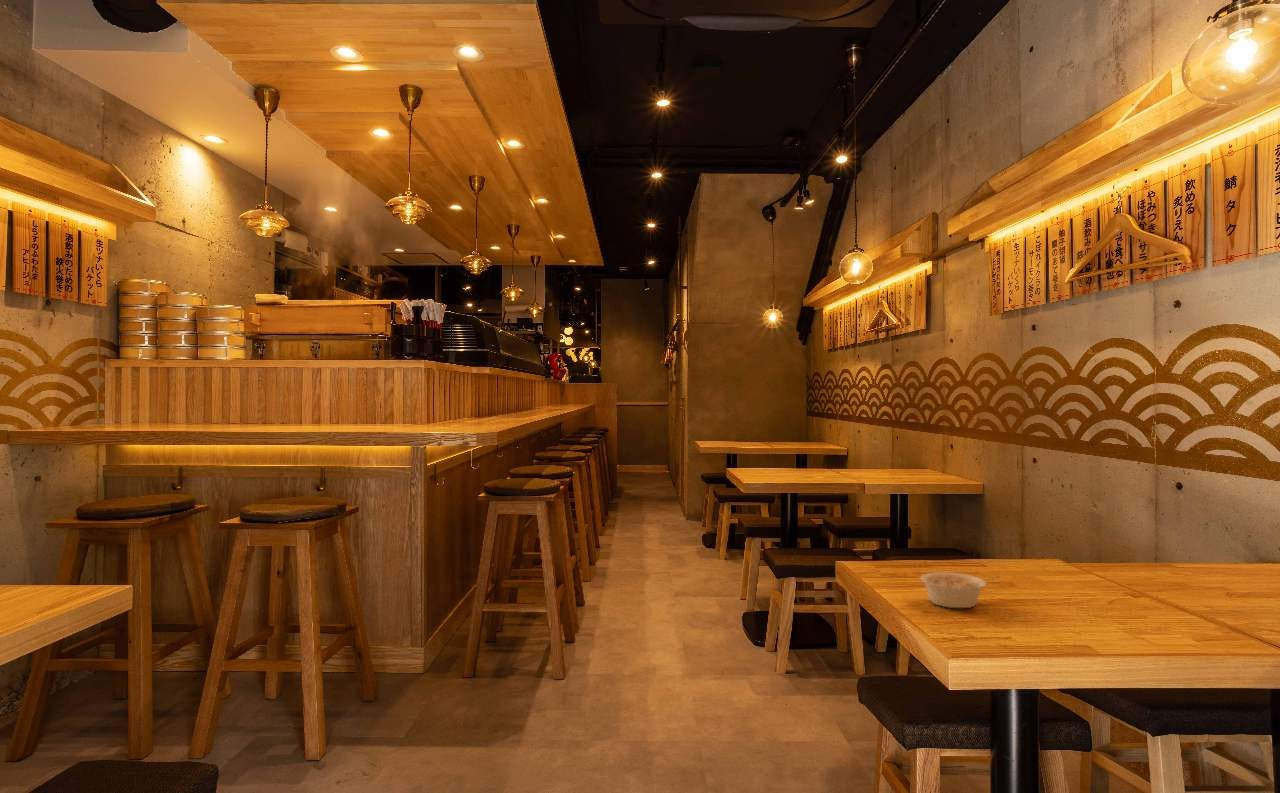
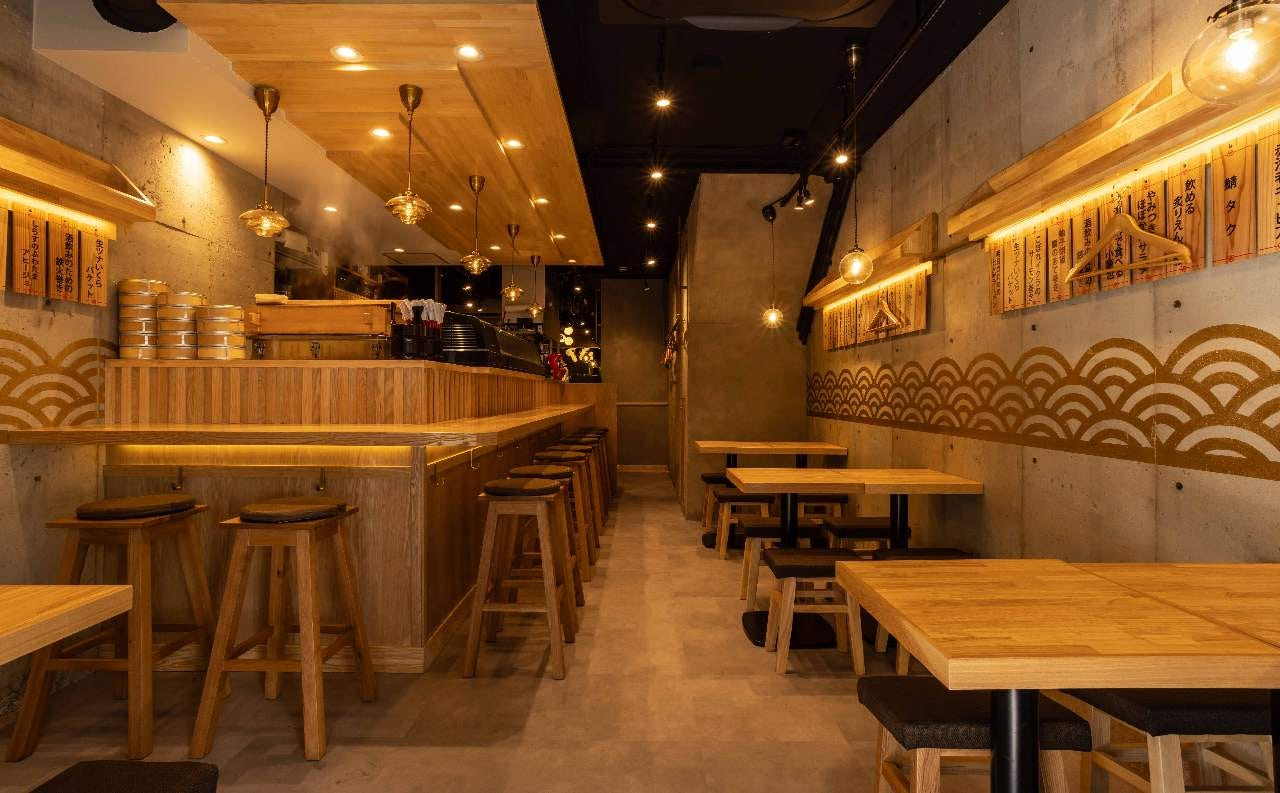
- legume [919,571,1001,609]
